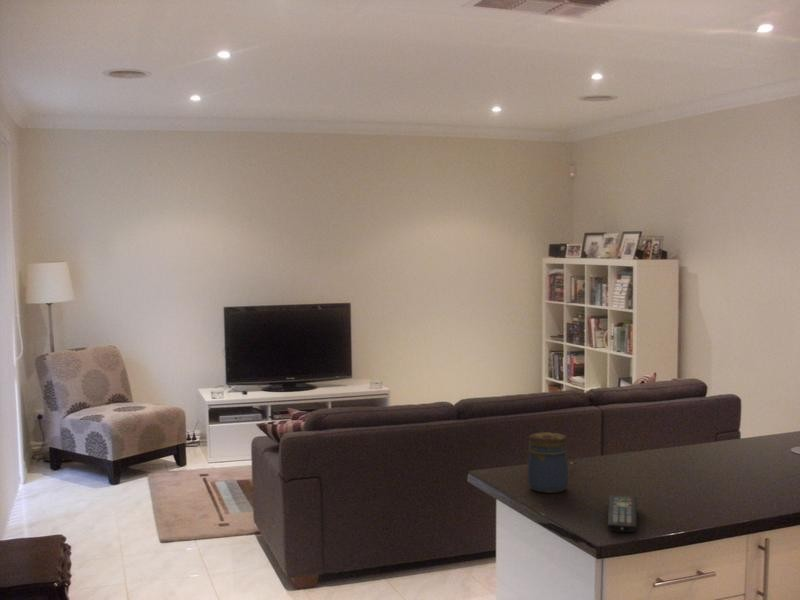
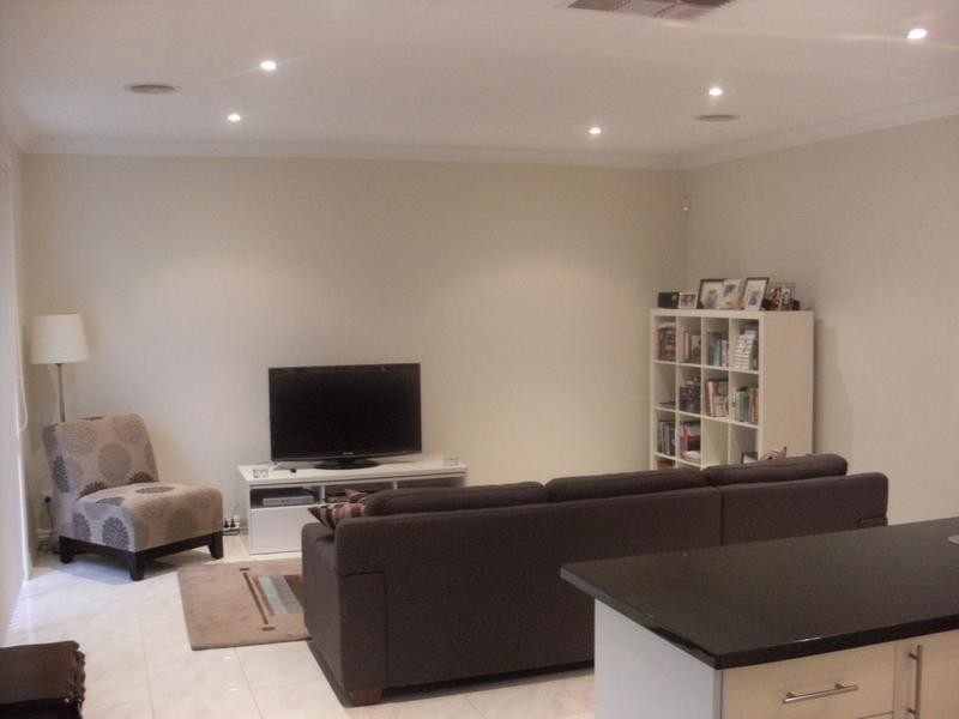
- remote control [607,494,638,533]
- jar [527,431,569,494]
